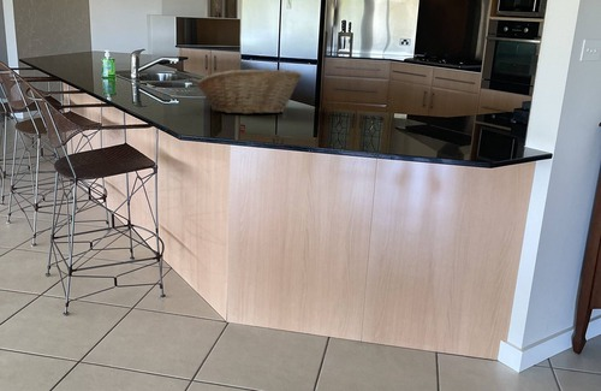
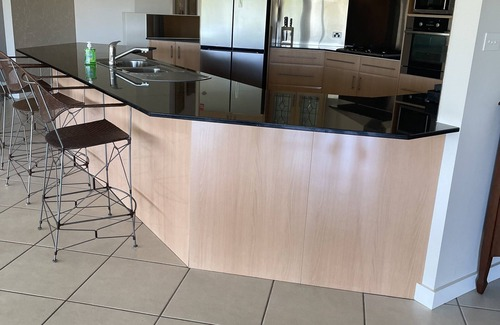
- fruit basket [196,69,303,115]
